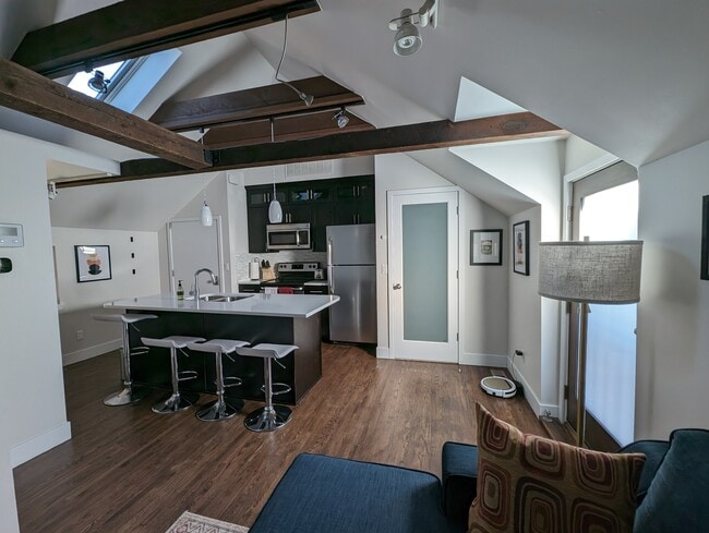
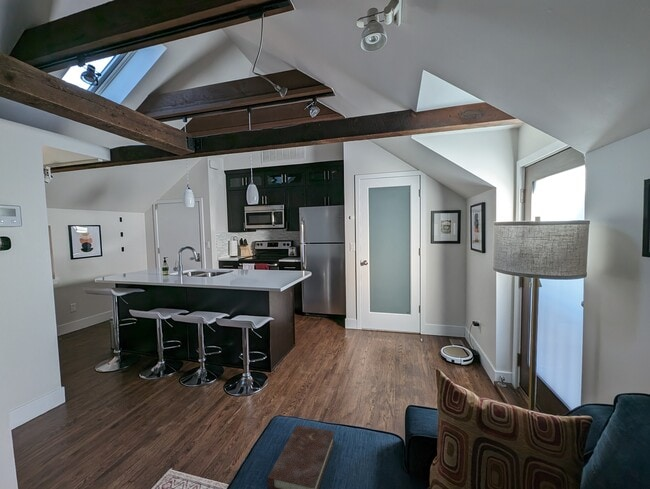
+ book [266,424,336,489]
